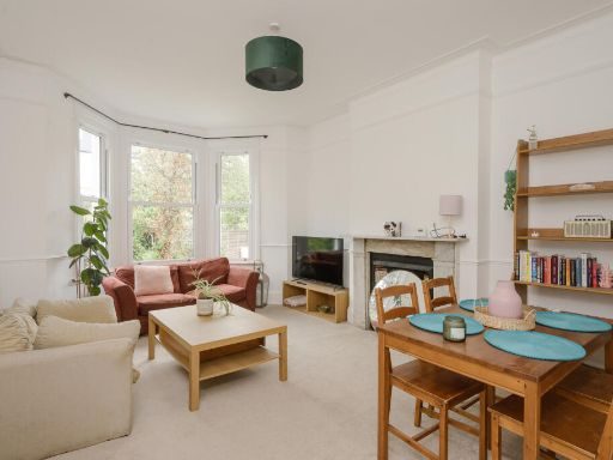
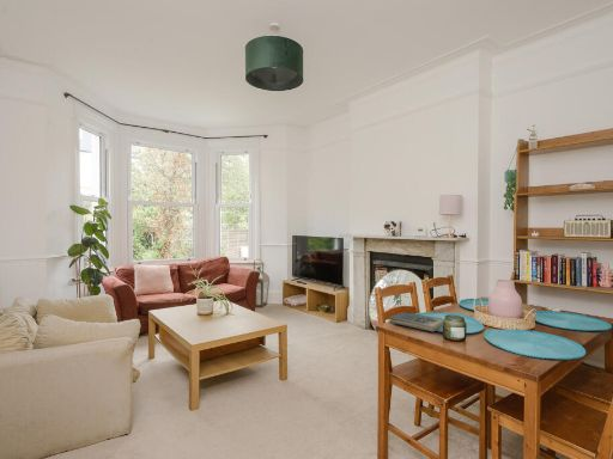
+ book [388,311,445,332]
